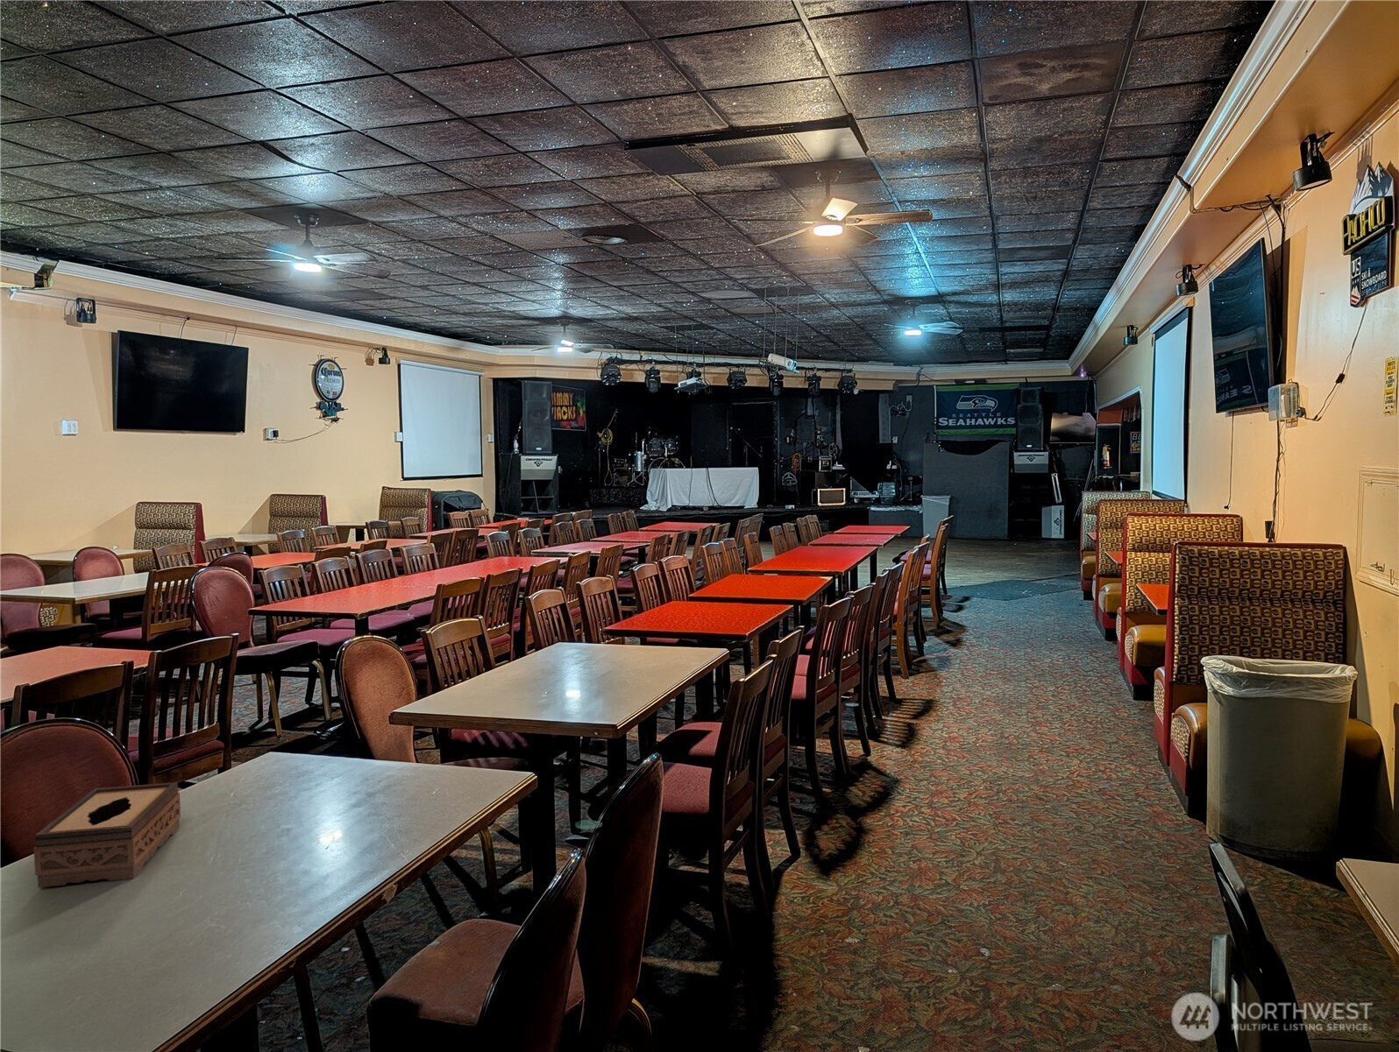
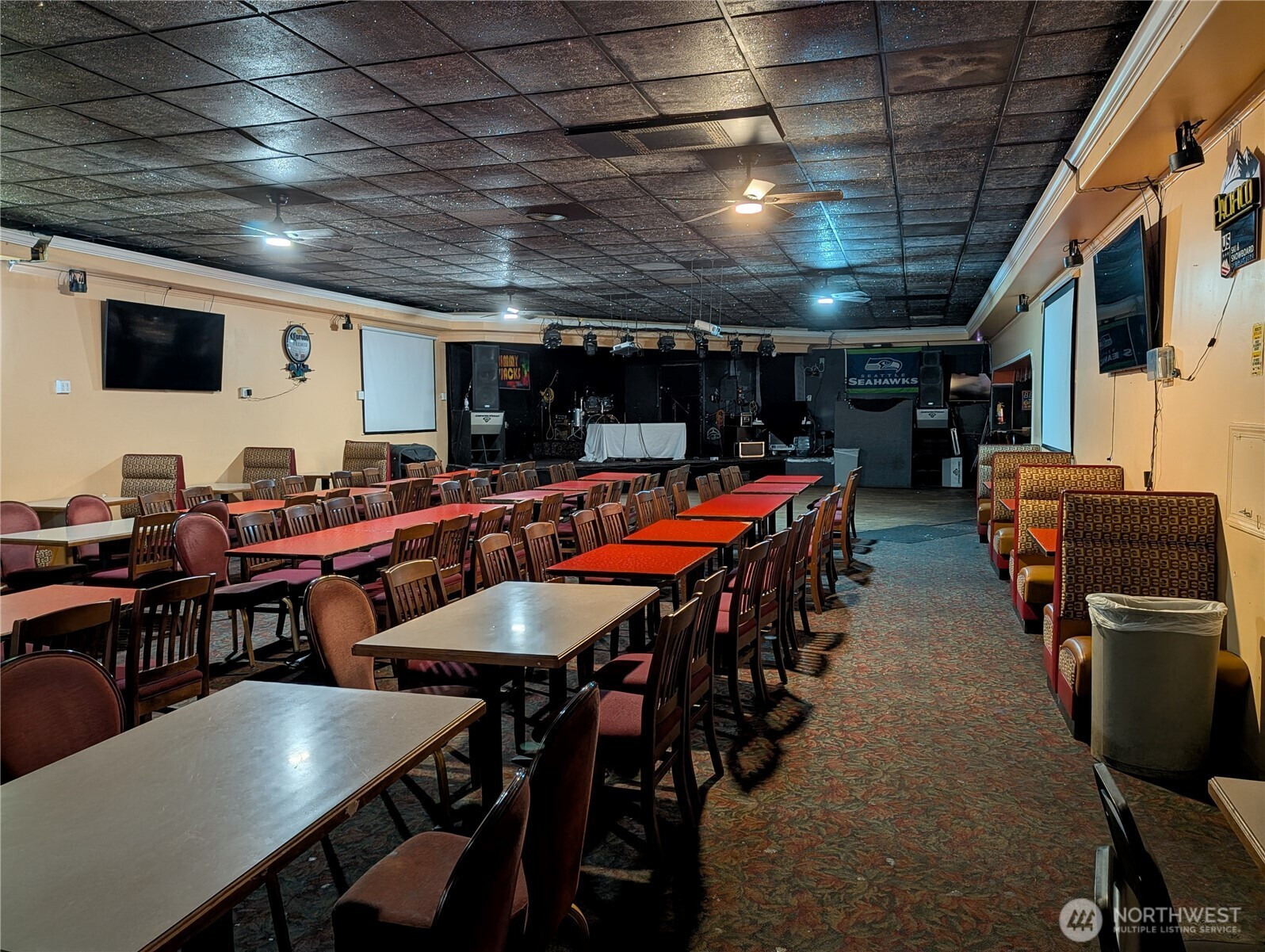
- tissue box [33,781,181,888]
